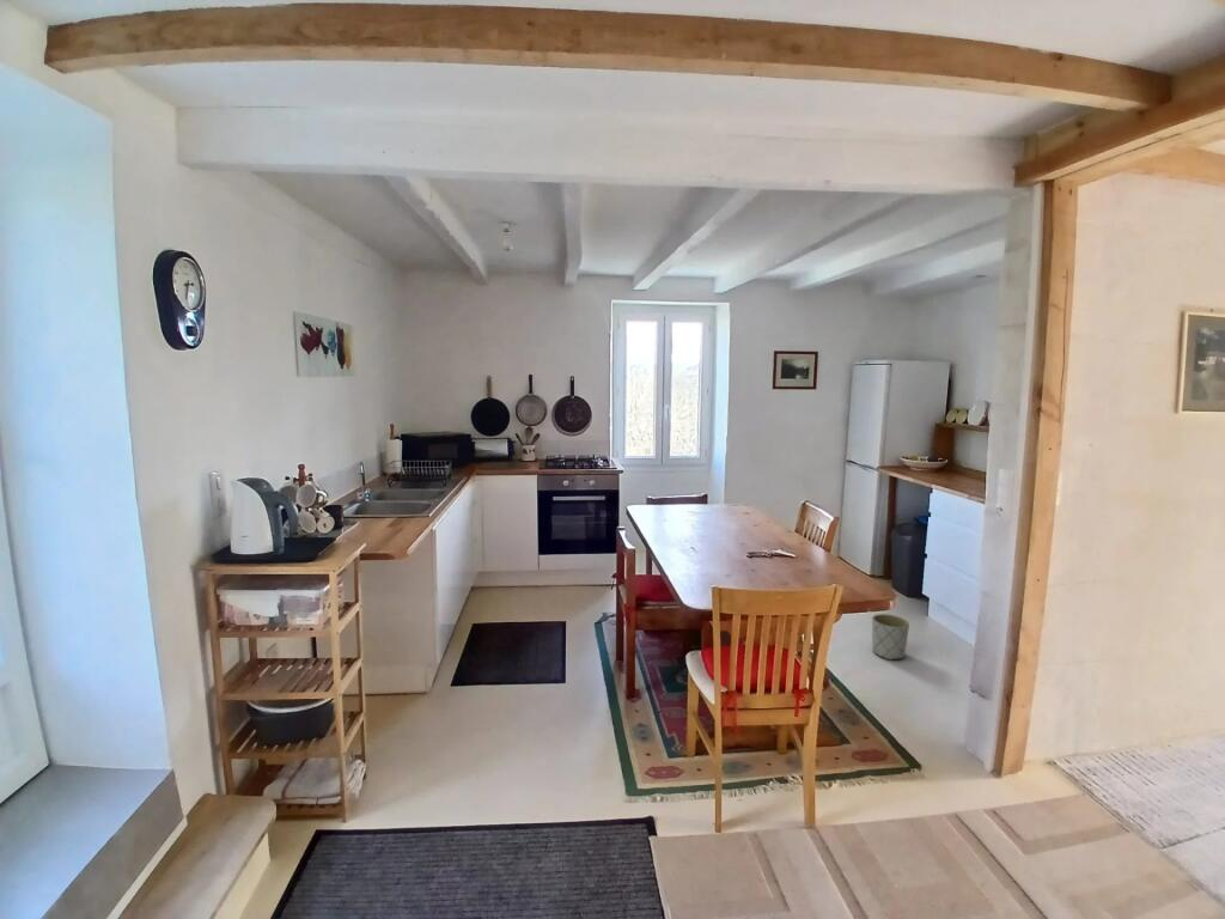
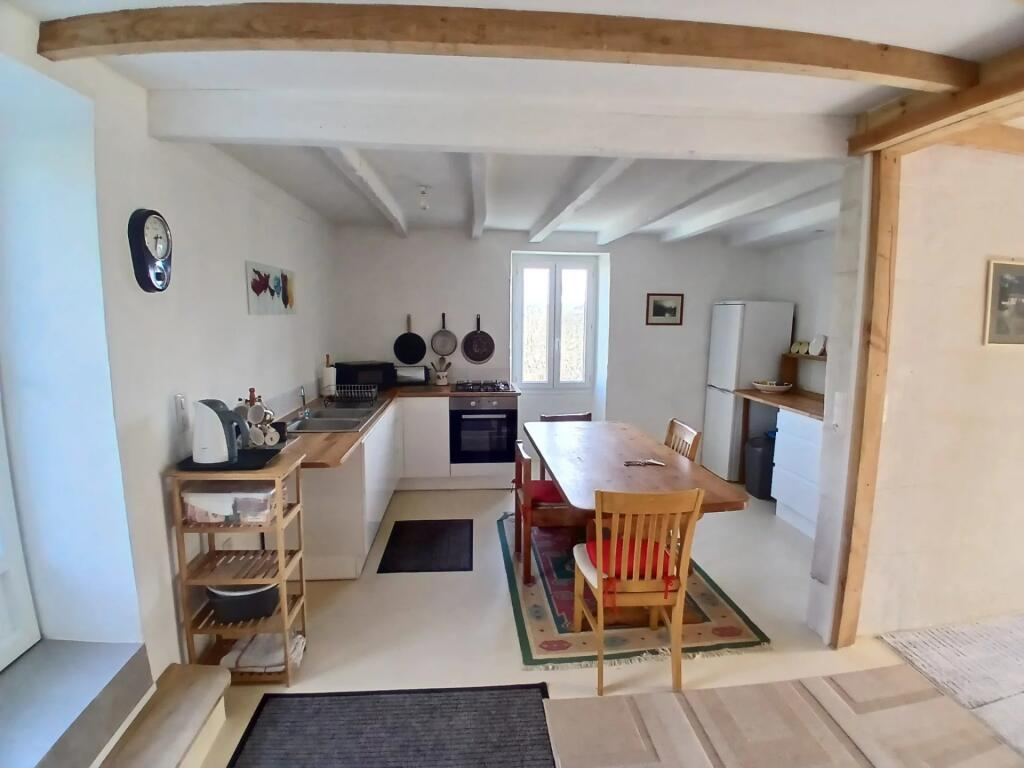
- planter [871,613,910,661]
